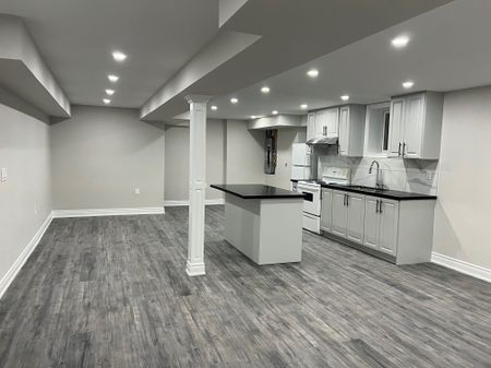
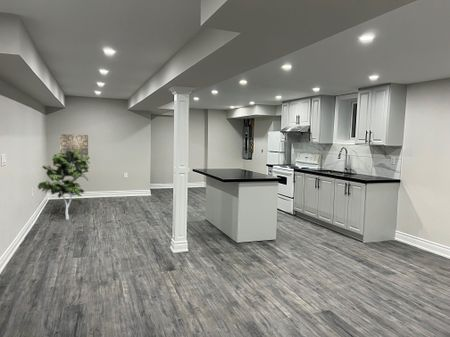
+ indoor plant [37,150,91,221]
+ wall art [59,133,89,161]
